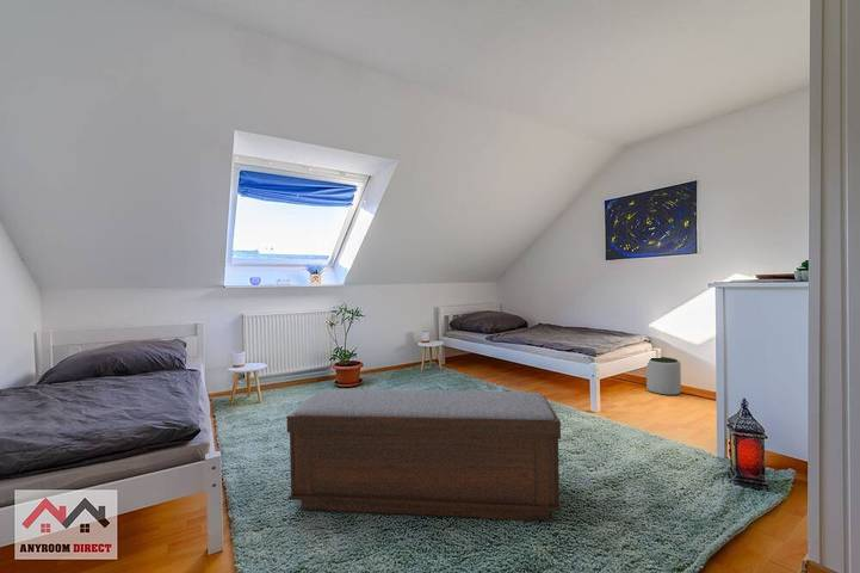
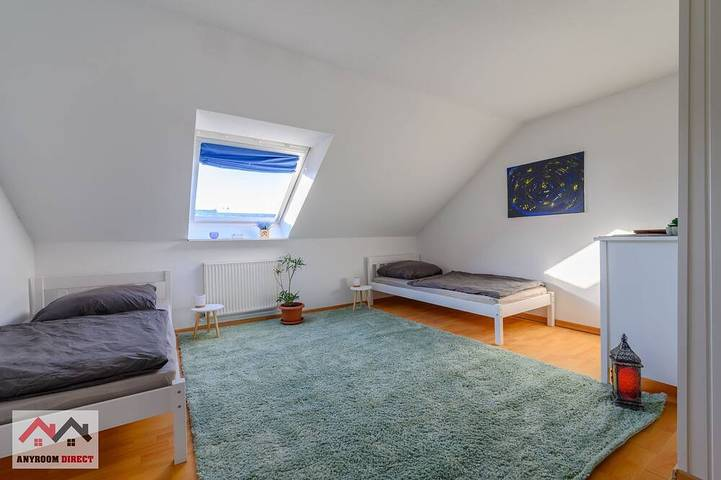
- bench [285,389,563,522]
- plant pot [645,356,682,396]
